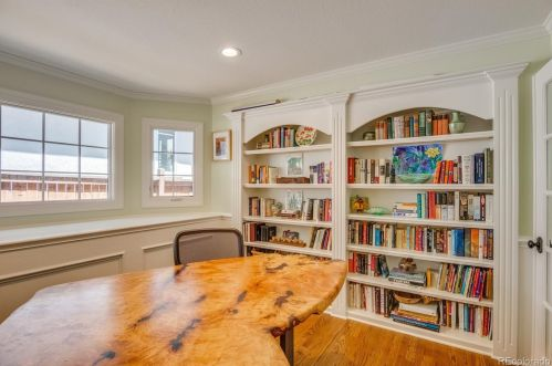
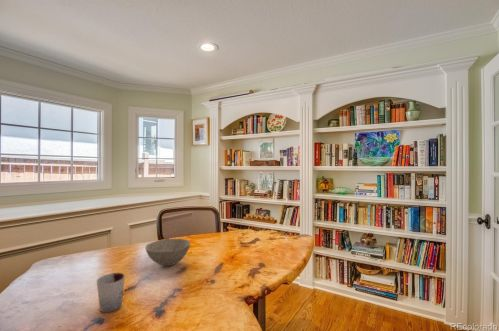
+ cup [96,272,126,313]
+ bowl [144,238,191,267]
